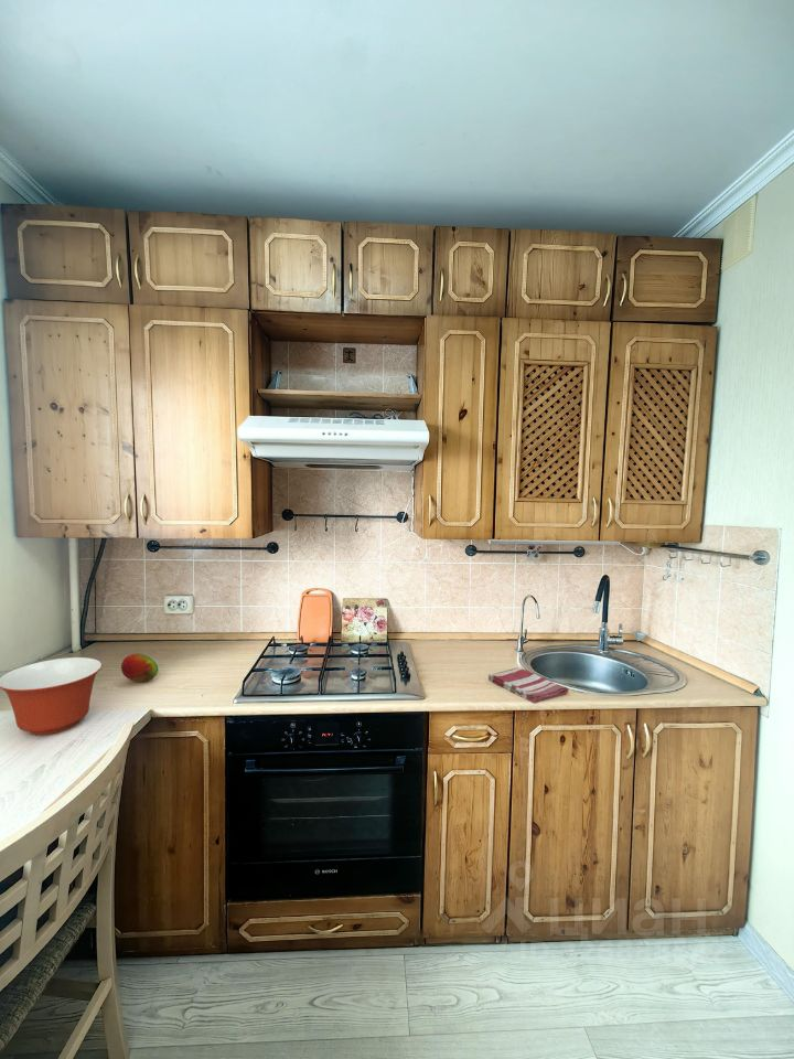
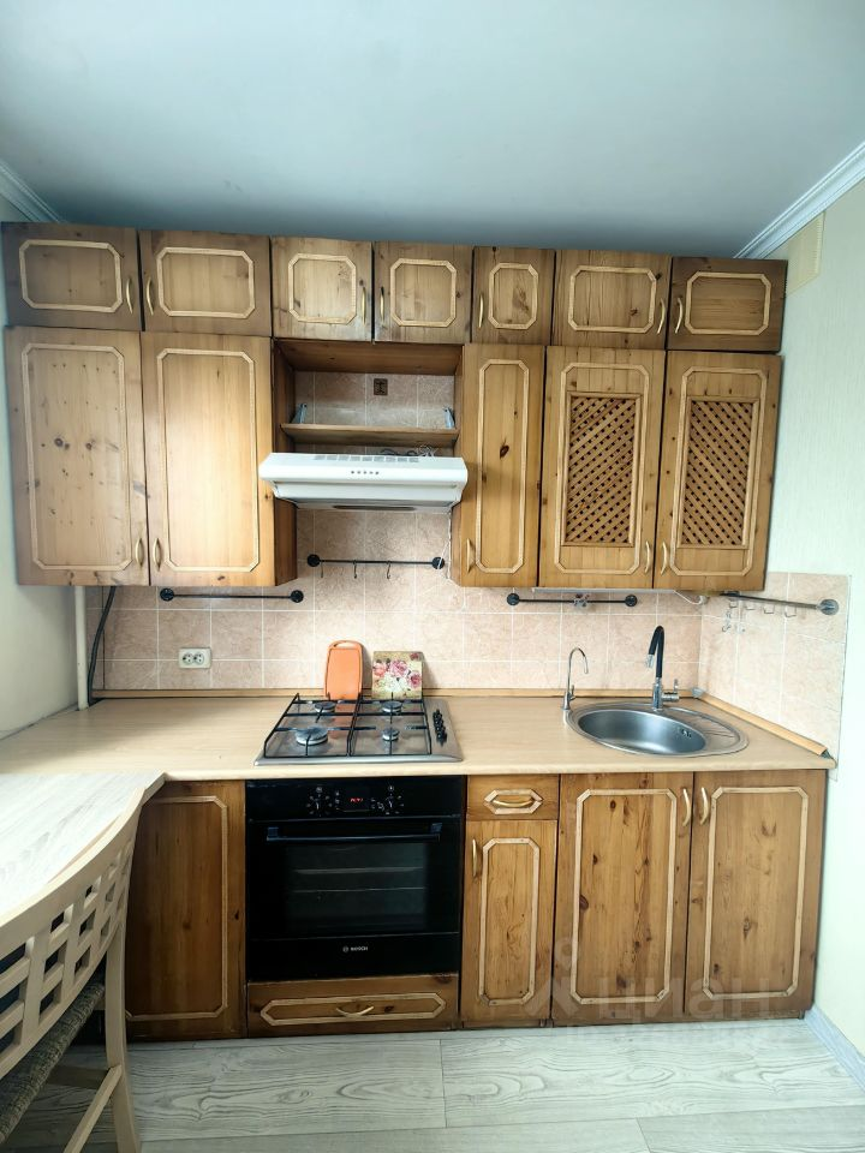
- mixing bowl [0,656,104,736]
- fruit [120,653,159,683]
- dish towel [487,666,569,704]
